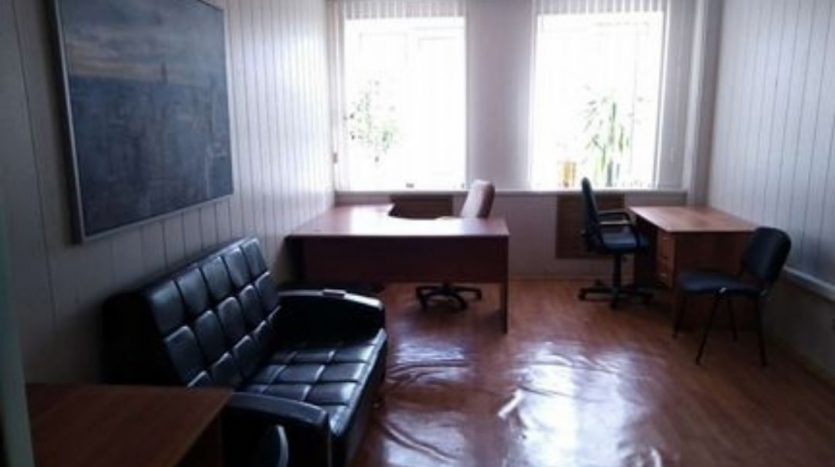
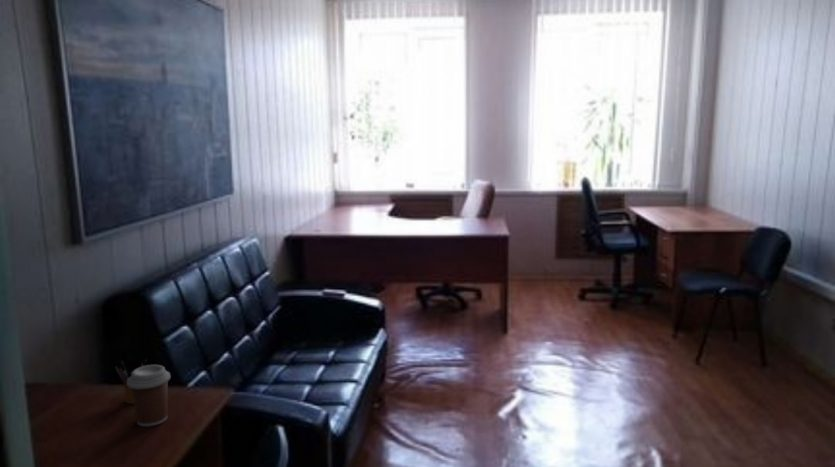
+ pencil box [114,357,148,405]
+ coffee cup [126,364,172,427]
